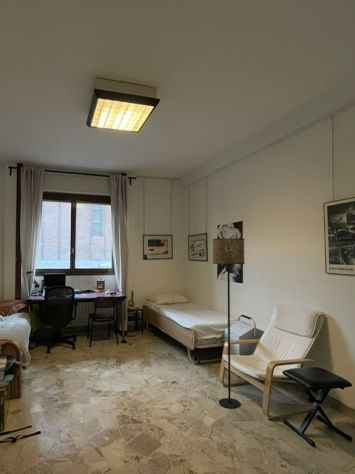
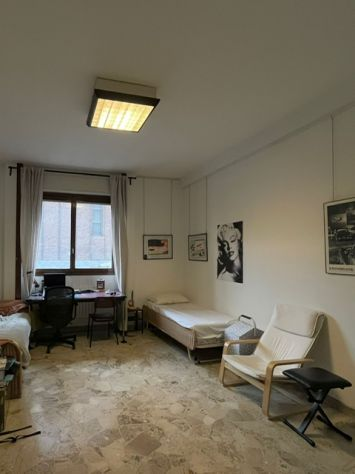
- floor lamp [212,237,246,409]
